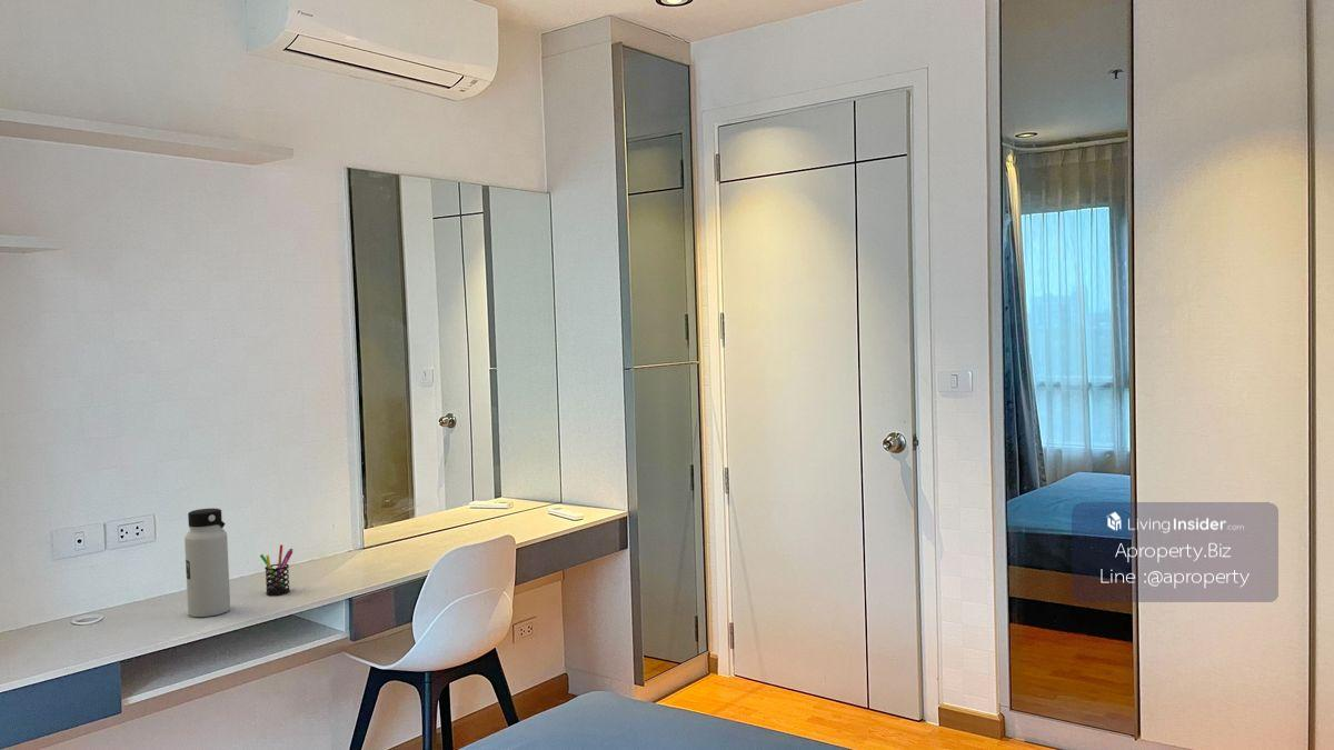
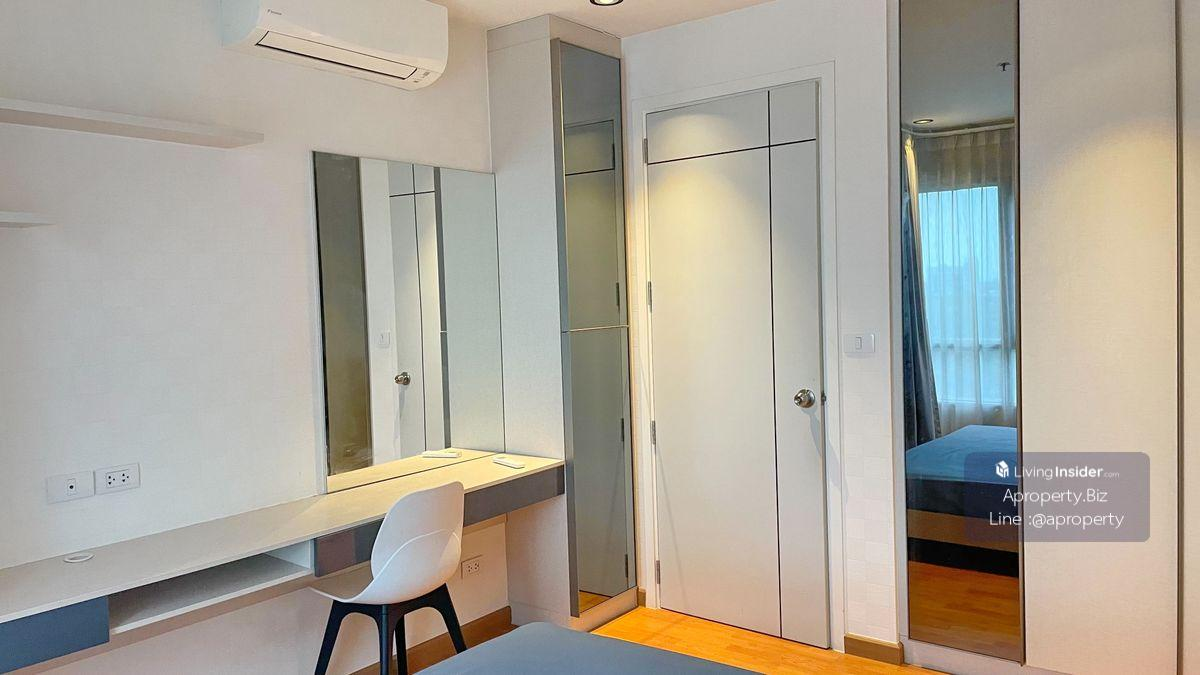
- water bottle [183,508,231,618]
- pen holder [259,543,293,597]
